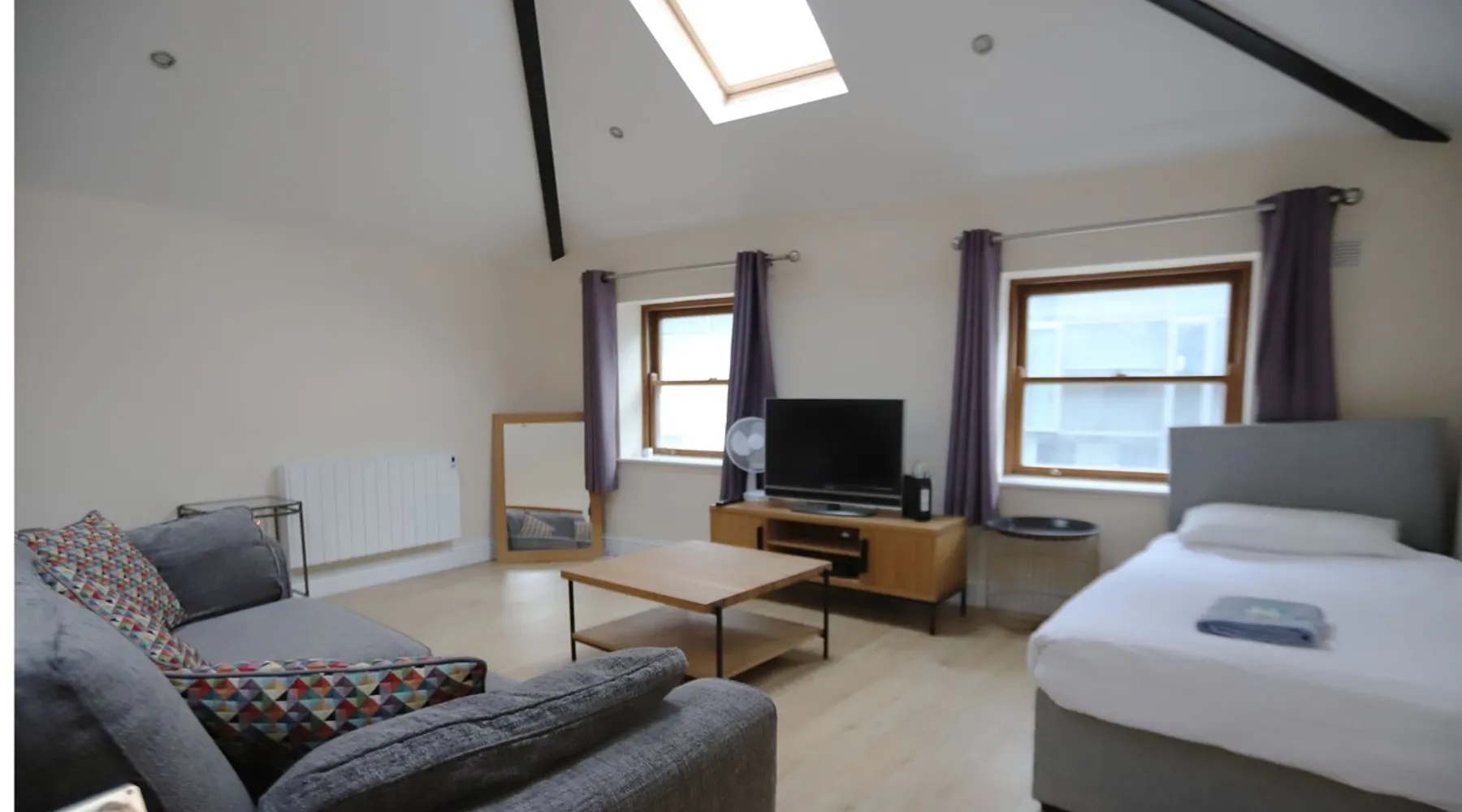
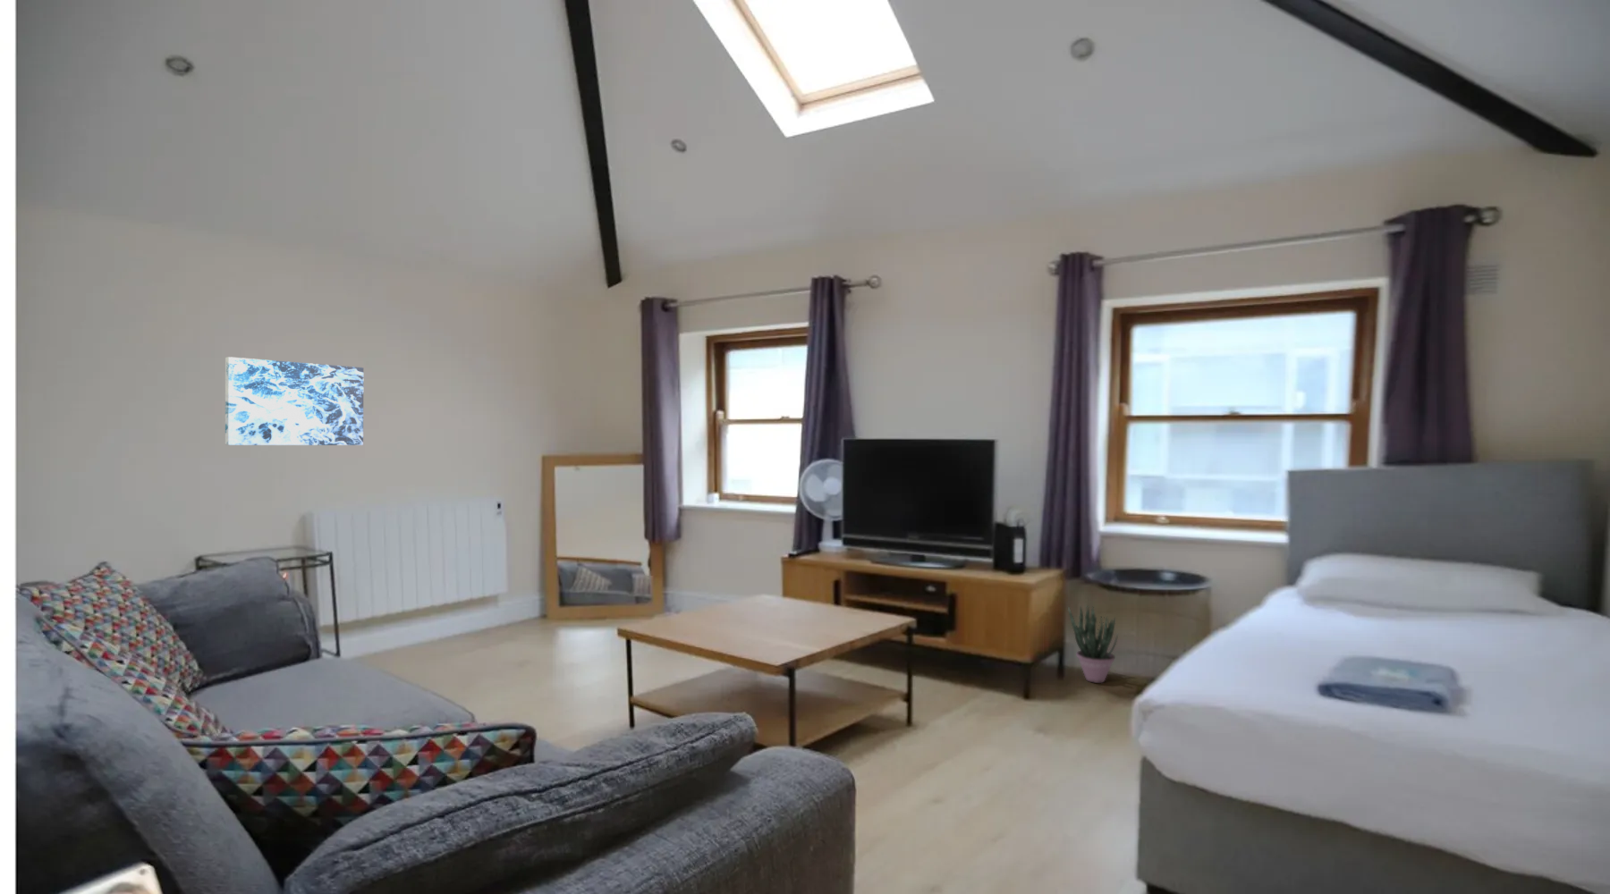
+ potted plant [1067,602,1119,684]
+ wall art [225,356,365,446]
